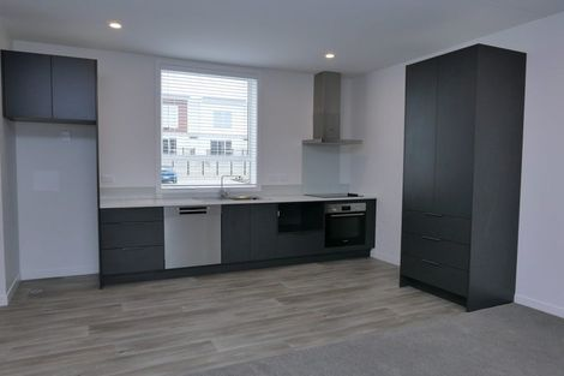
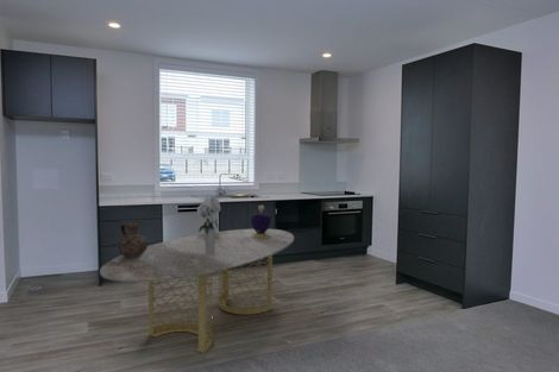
+ ceramic jug [115,221,149,258]
+ bouquet [196,194,222,254]
+ dining table [99,228,295,354]
+ decorative container [250,204,272,239]
